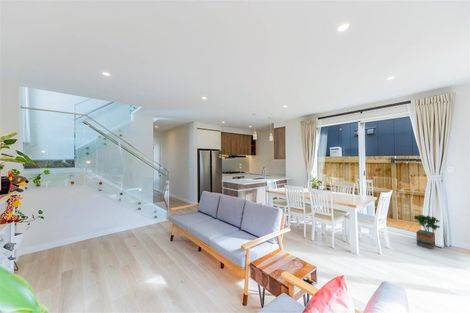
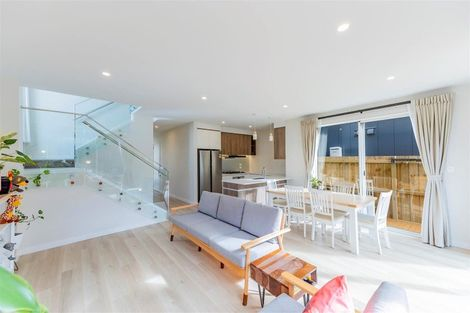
- potted tree [413,214,441,250]
